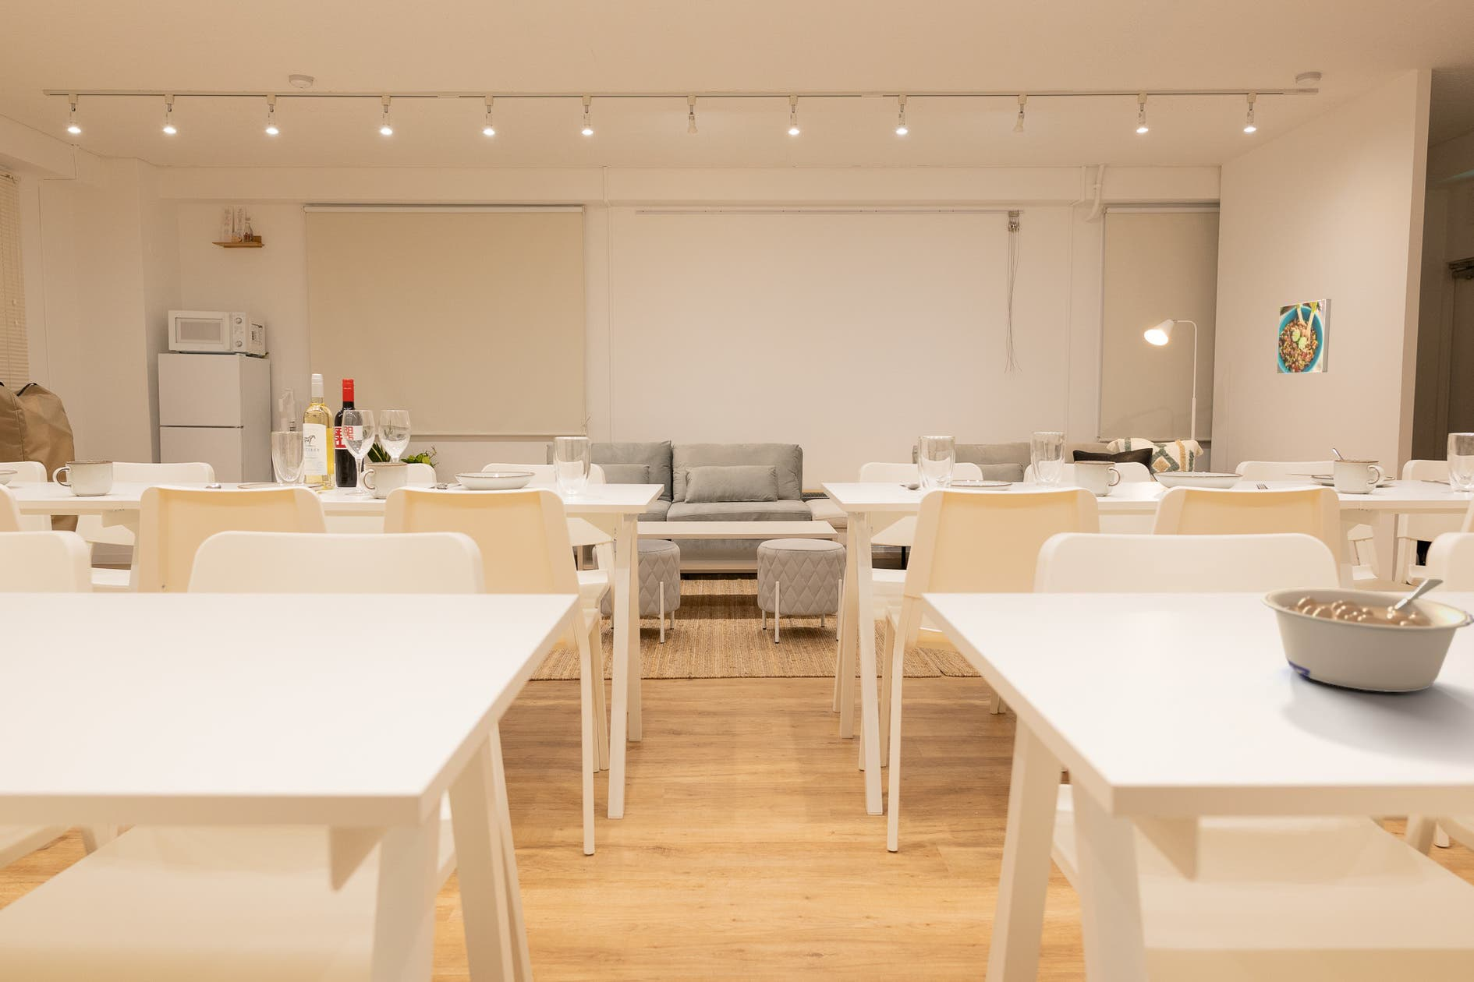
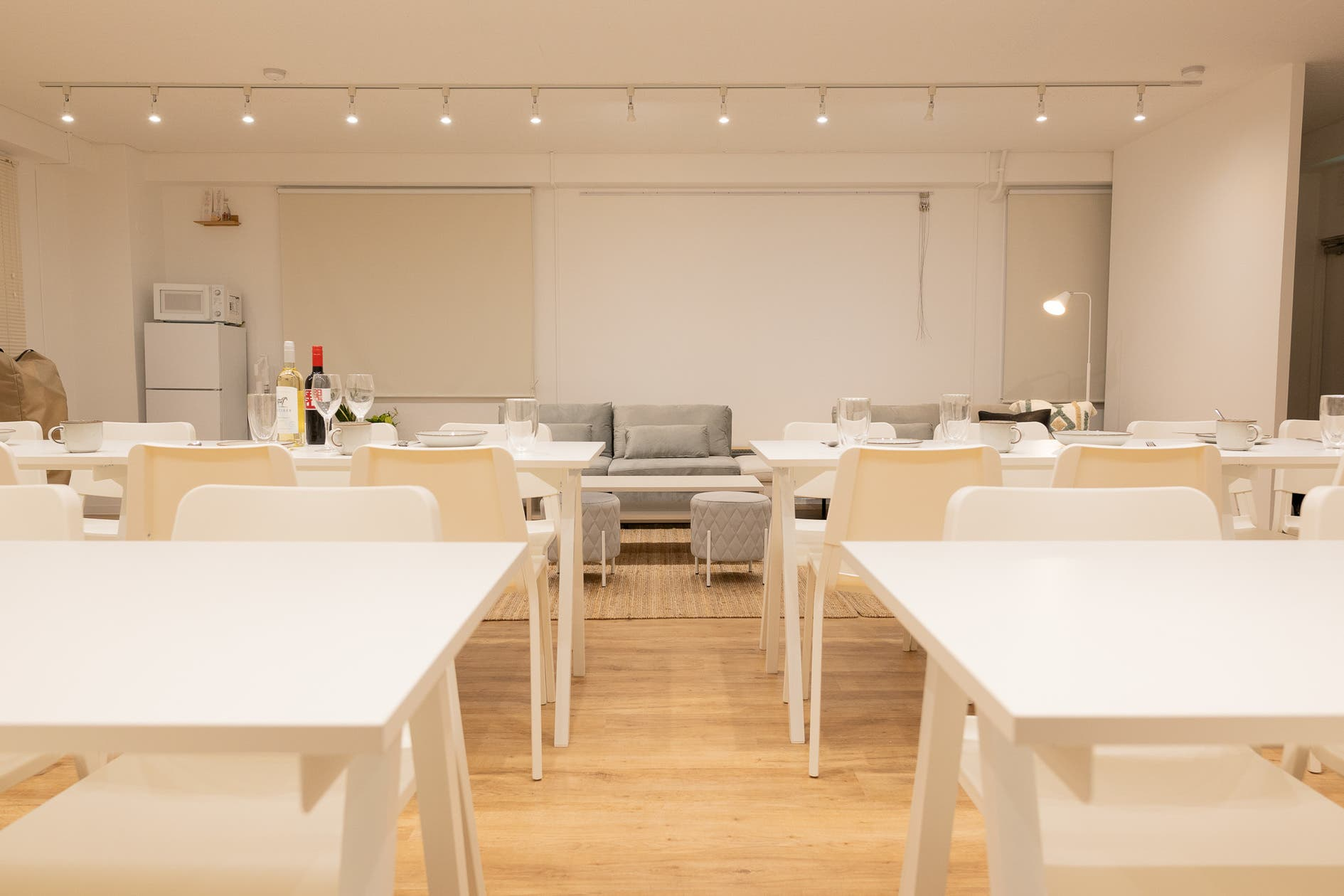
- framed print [1275,298,1333,375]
- legume [1260,579,1474,693]
